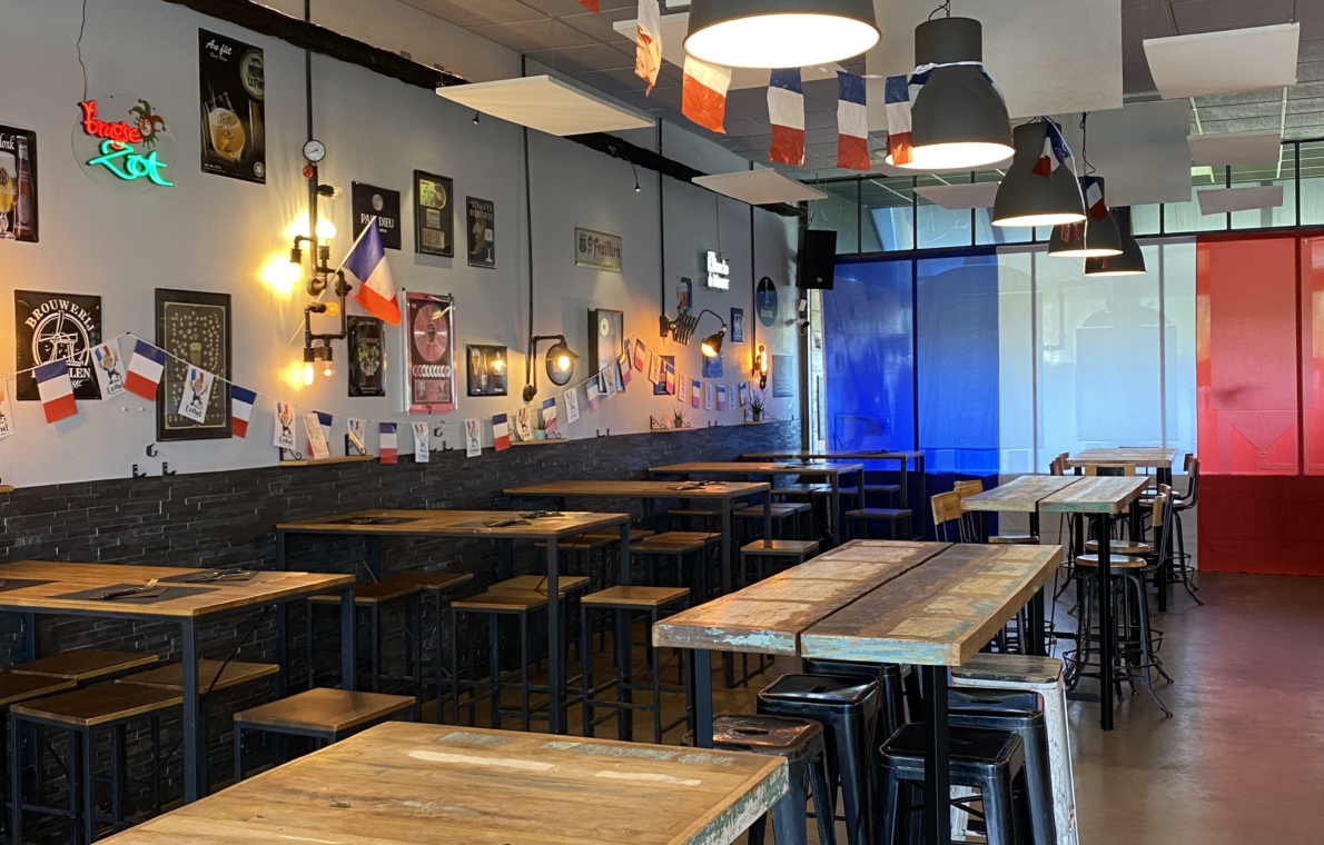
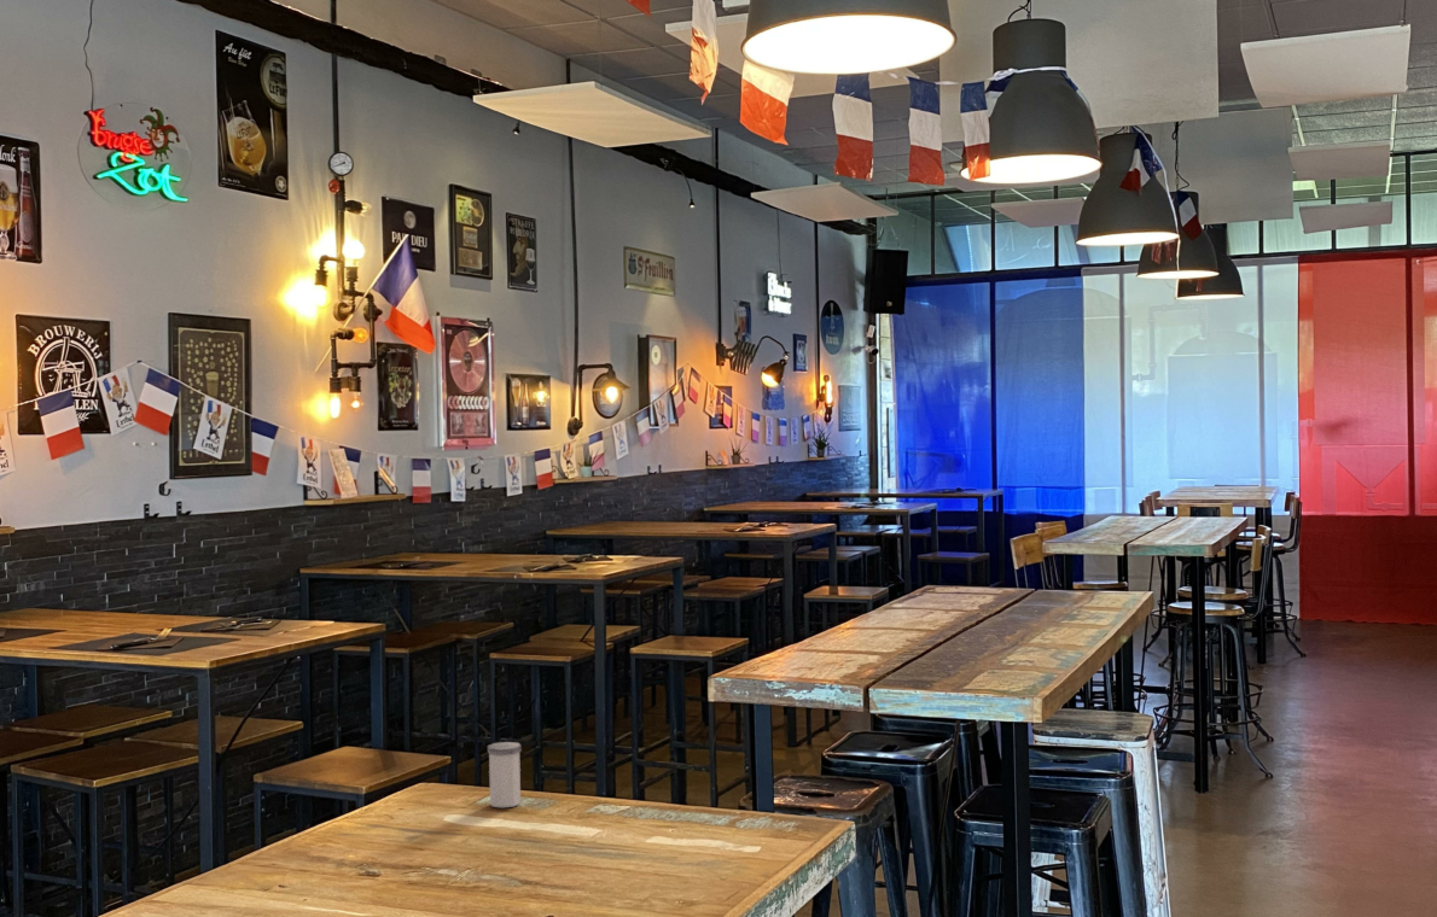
+ salt shaker [487,741,523,808]
